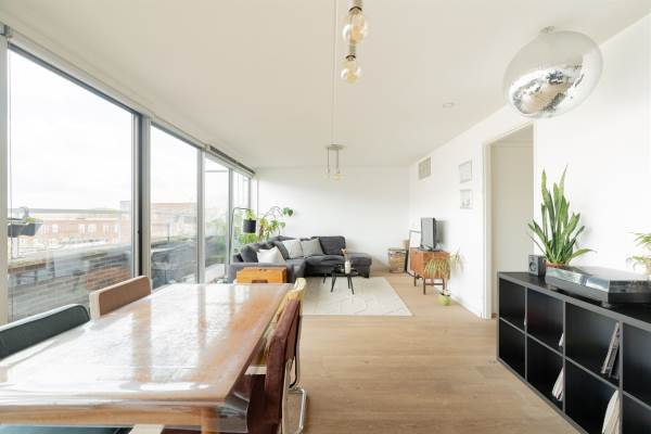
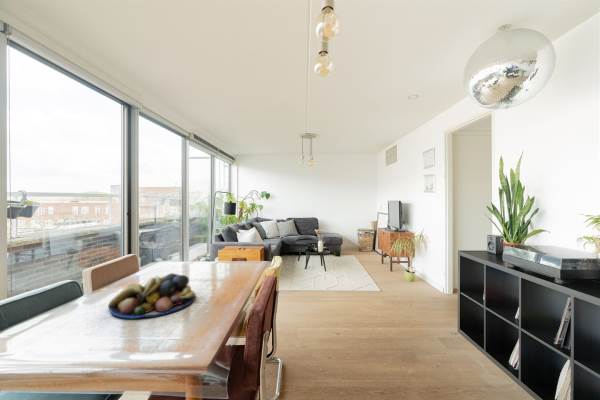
+ fruit bowl [107,272,197,320]
